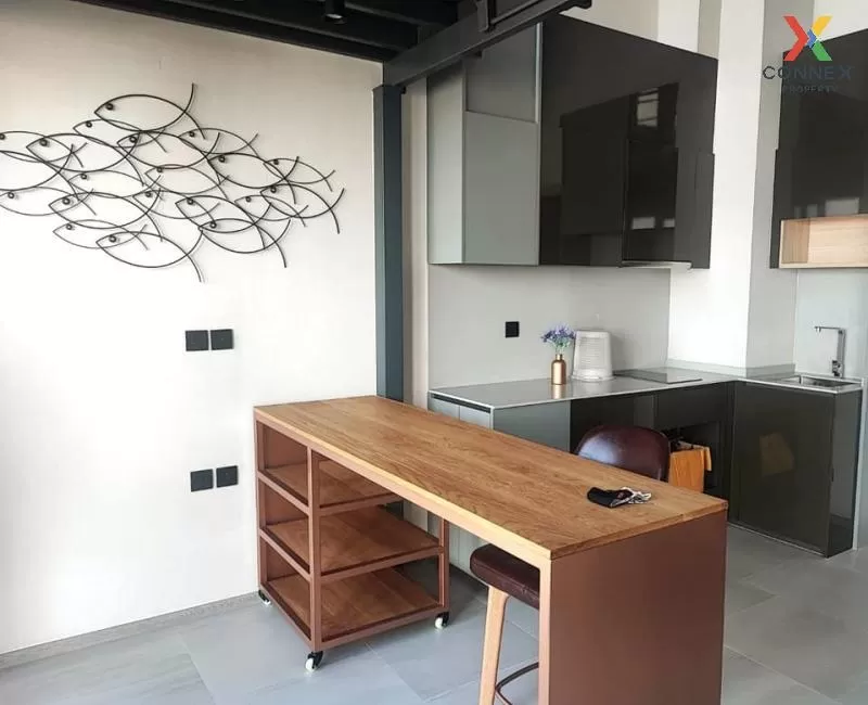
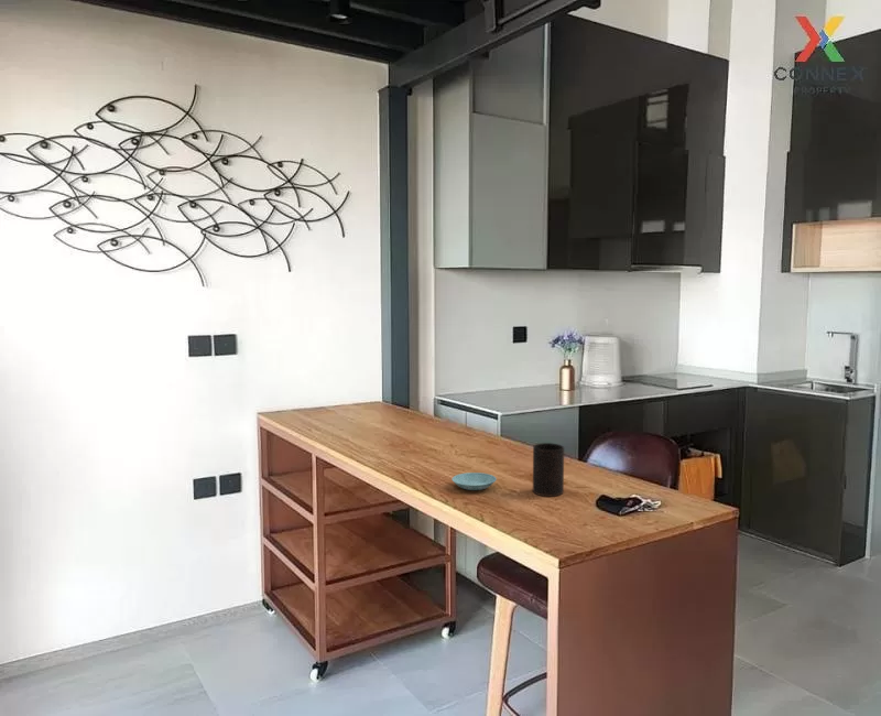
+ saucer [452,471,498,491]
+ cup [532,442,565,498]
